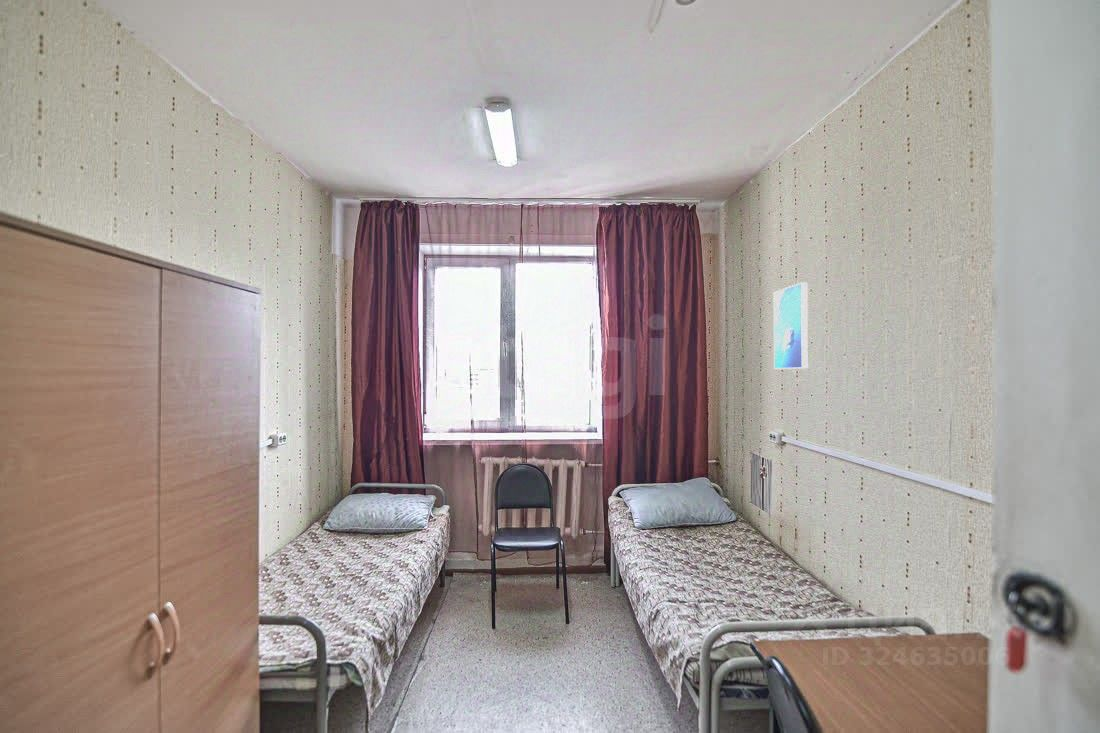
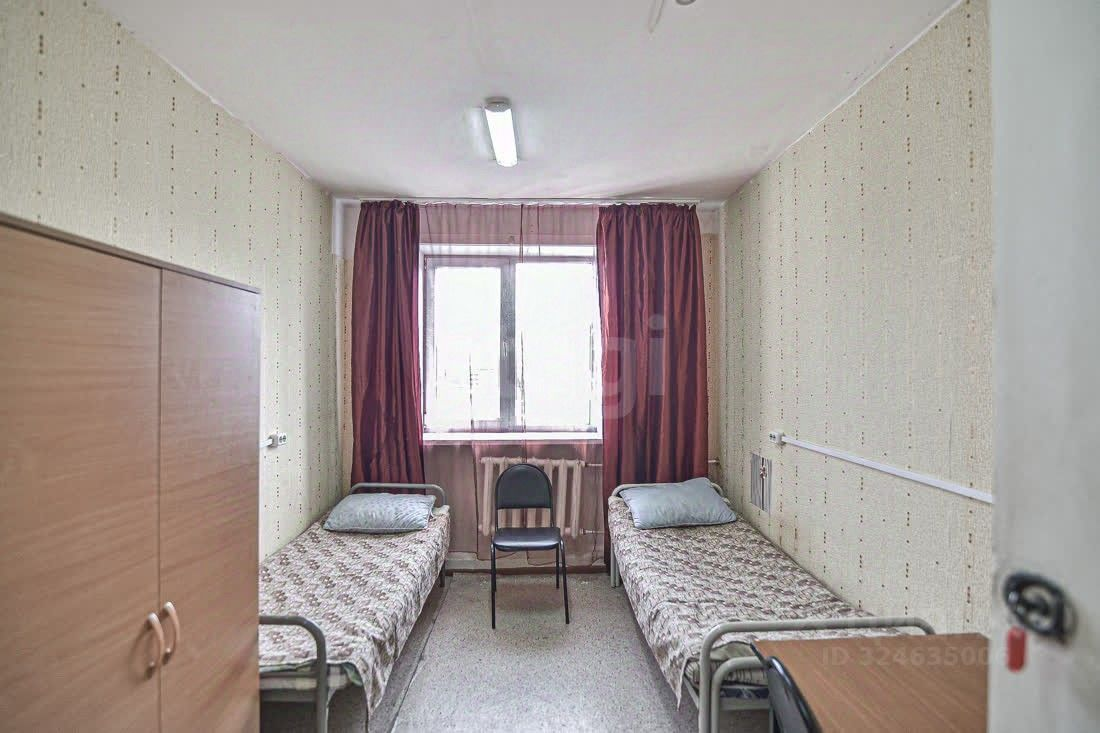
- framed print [773,281,809,370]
